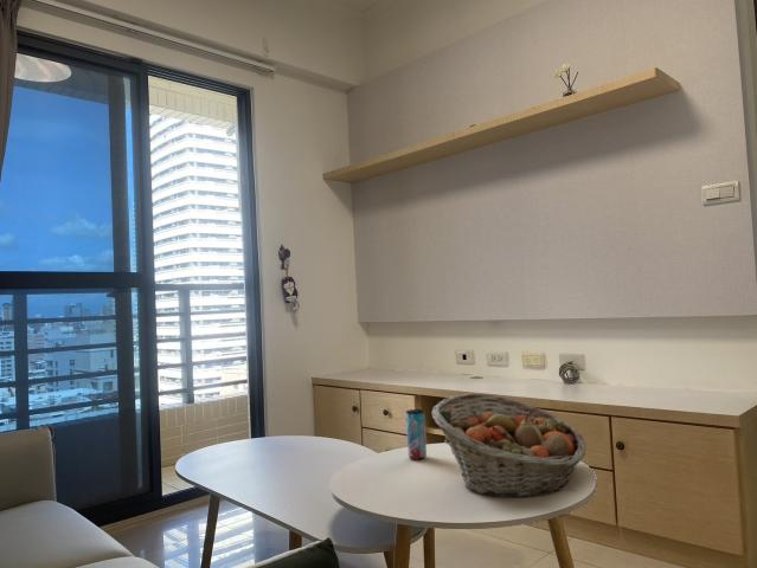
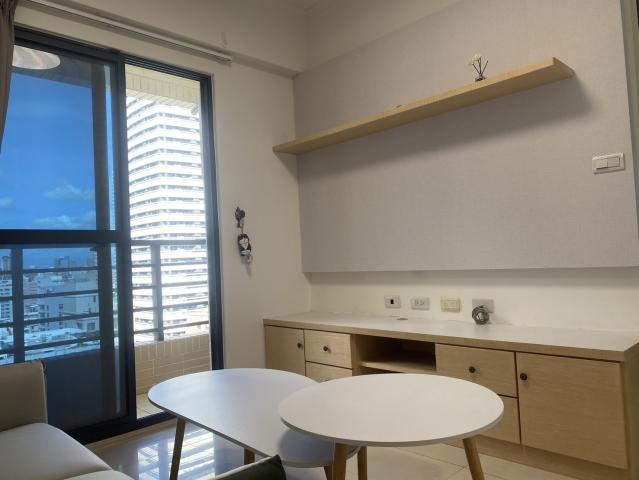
- beverage can [405,408,428,460]
- fruit basket [431,392,588,498]
